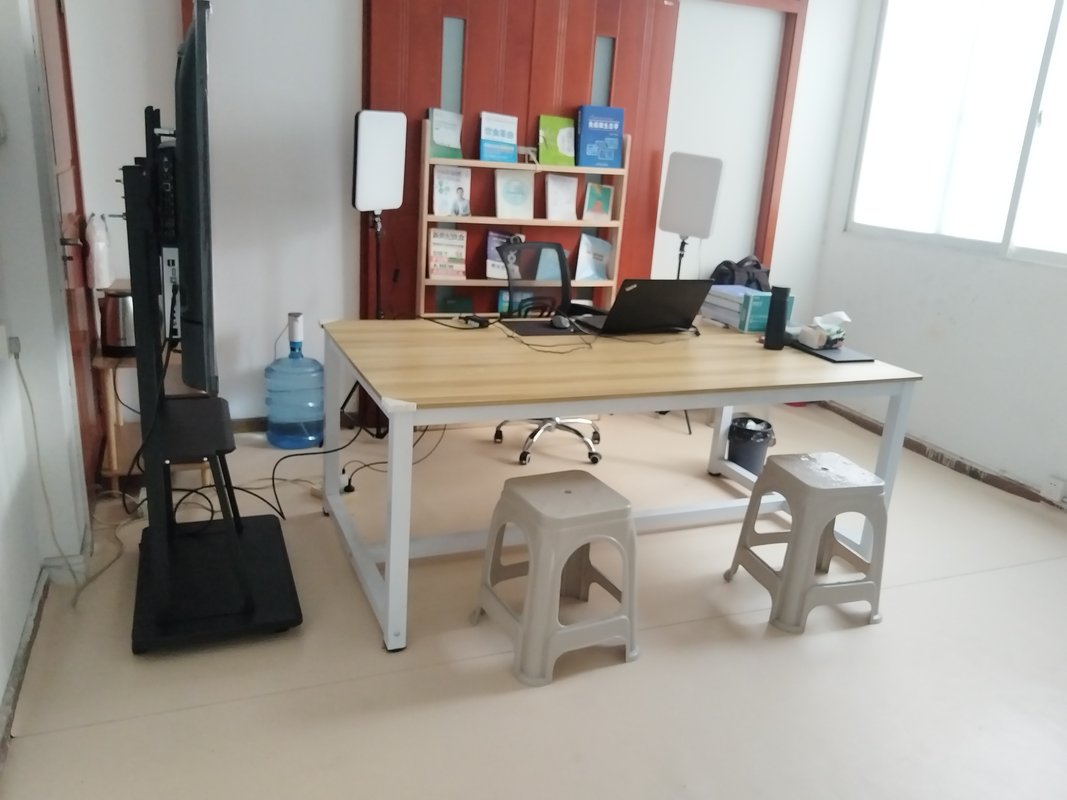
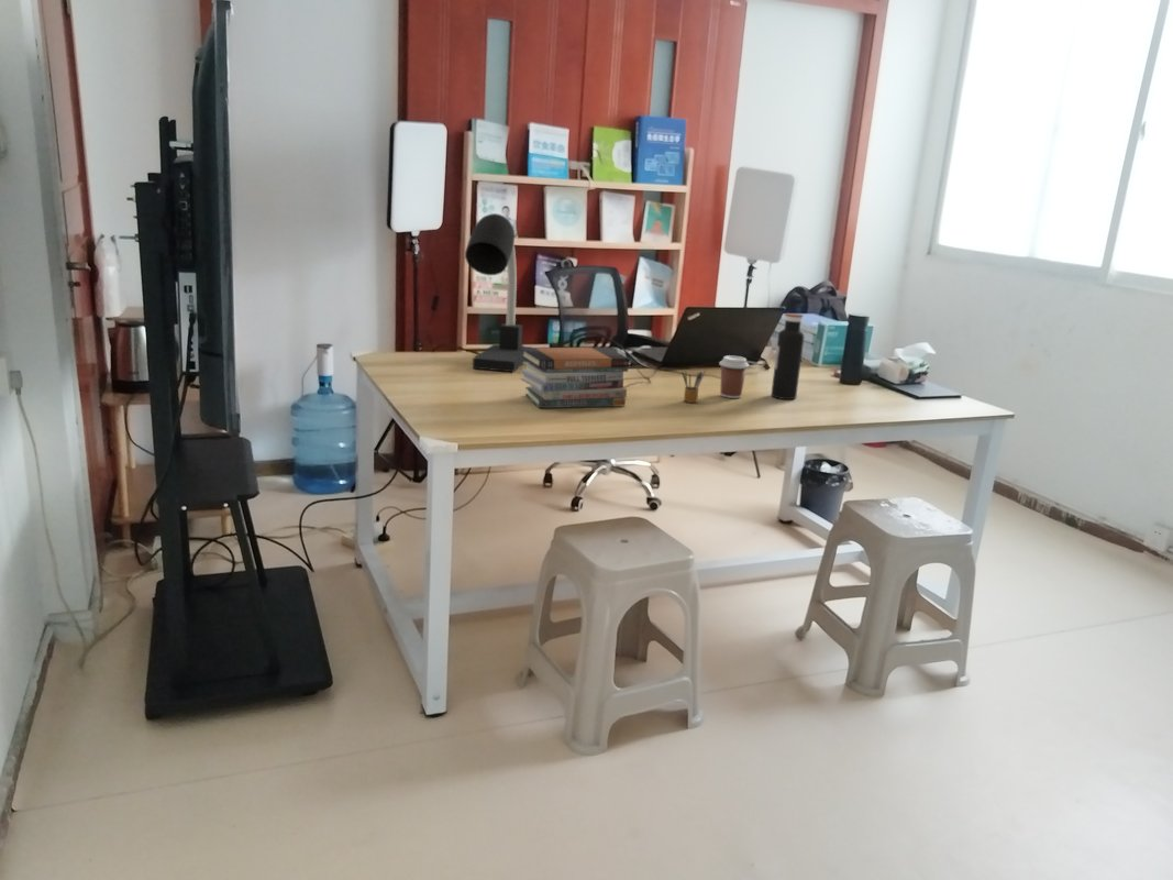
+ book stack [519,346,631,409]
+ pencil box [680,369,707,404]
+ coffee cup [718,354,750,399]
+ water bottle [770,312,805,400]
+ desk lamp [464,212,532,373]
